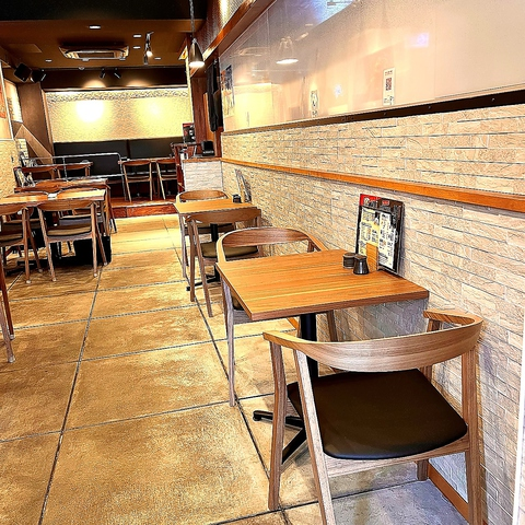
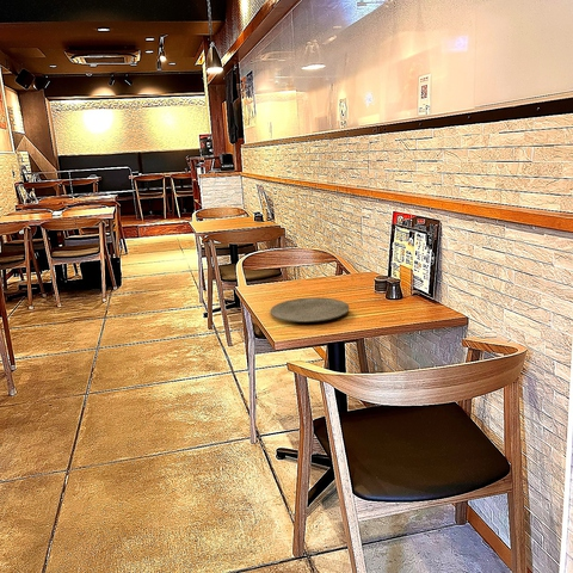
+ plate [269,296,350,324]
